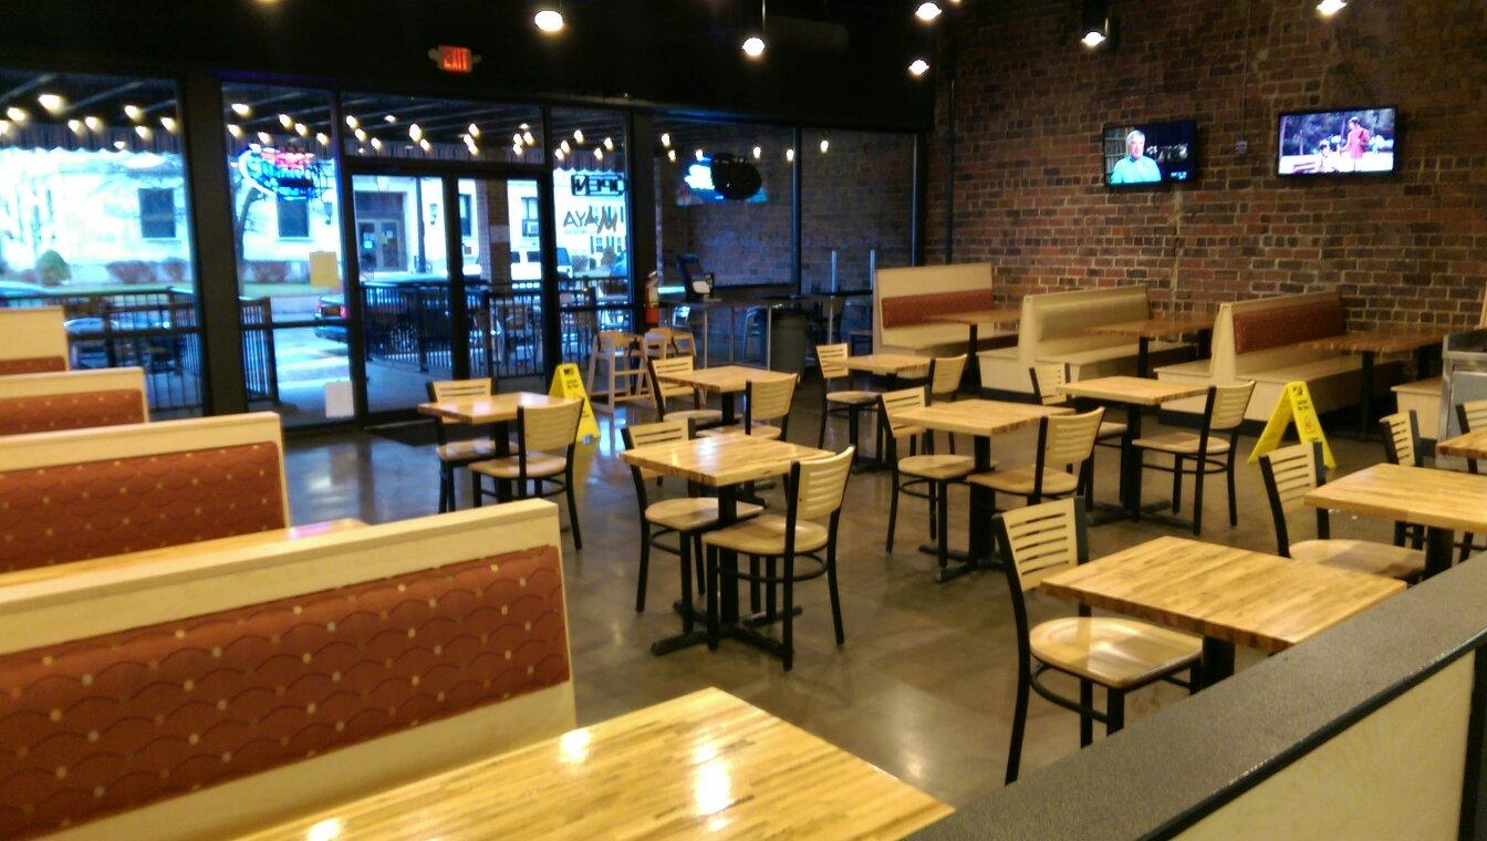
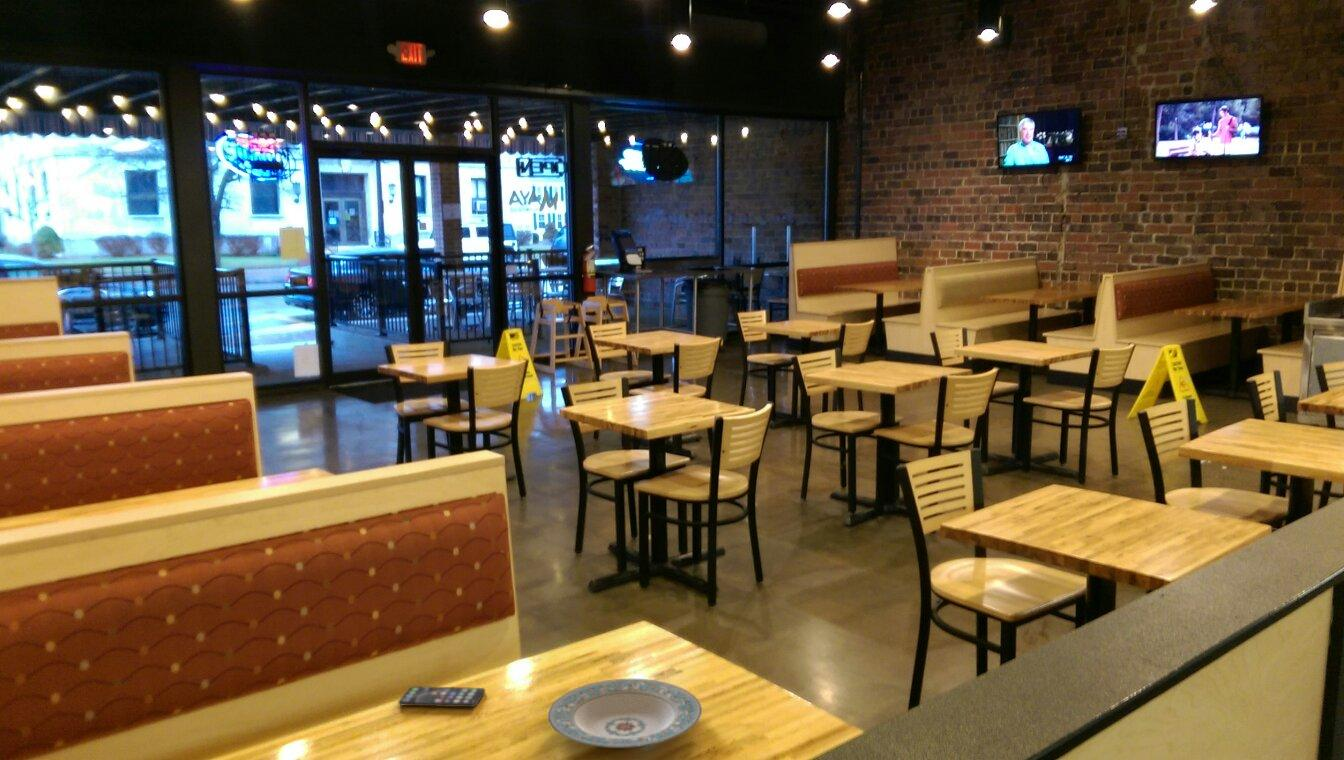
+ plate [547,678,703,749]
+ smartphone [397,685,486,708]
